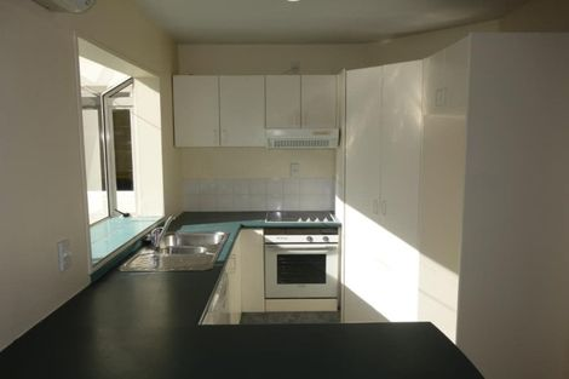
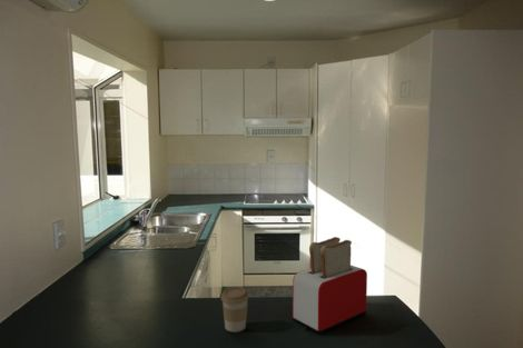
+ coffee cup [220,286,250,334]
+ toaster [292,236,368,335]
